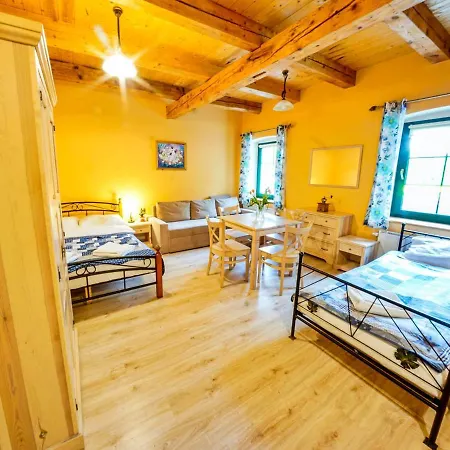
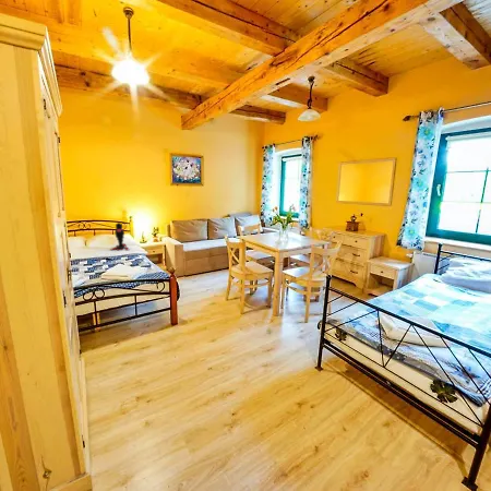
+ teddy bear [109,221,131,251]
